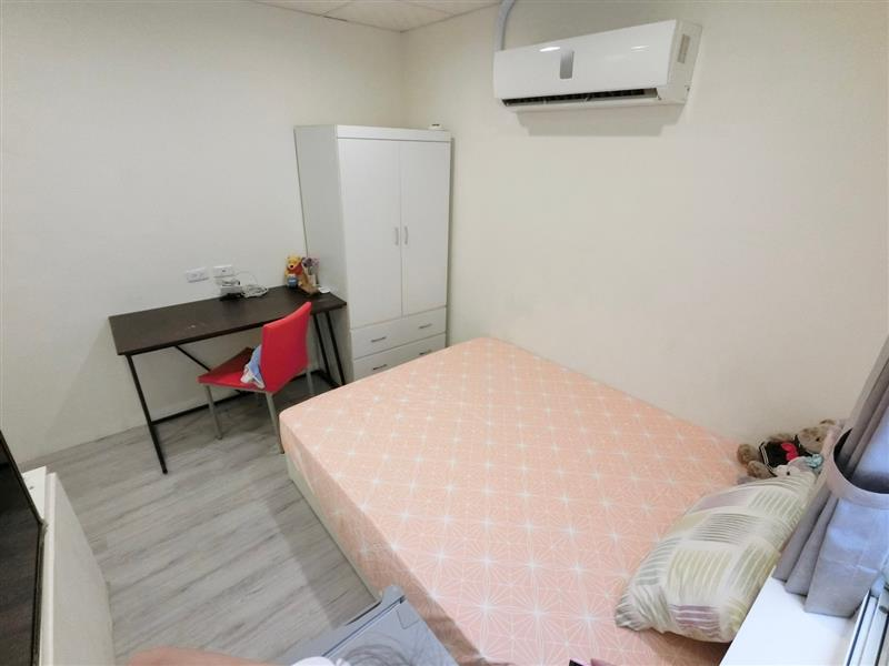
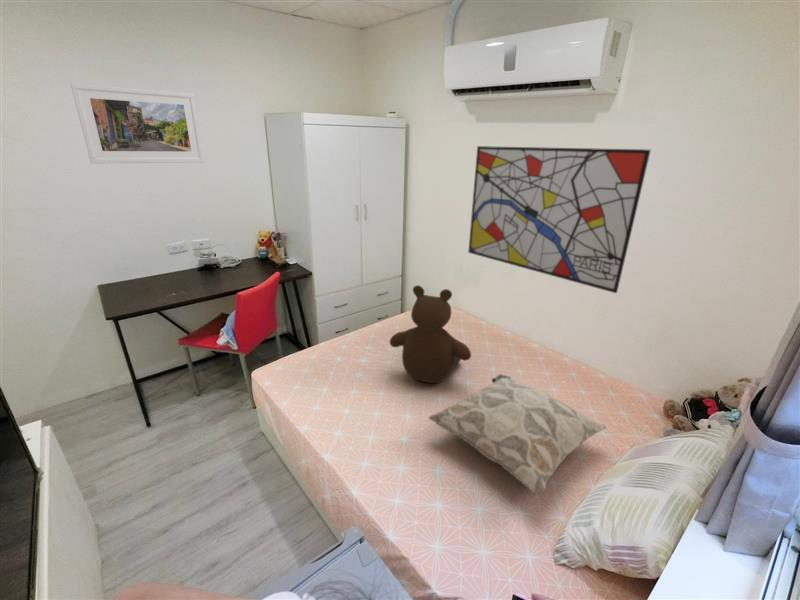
+ wall art [467,145,652,294]
+ decorative pillow [428,373,607,495]
+ bear [389,284,472,384]
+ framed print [70,82,205,165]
